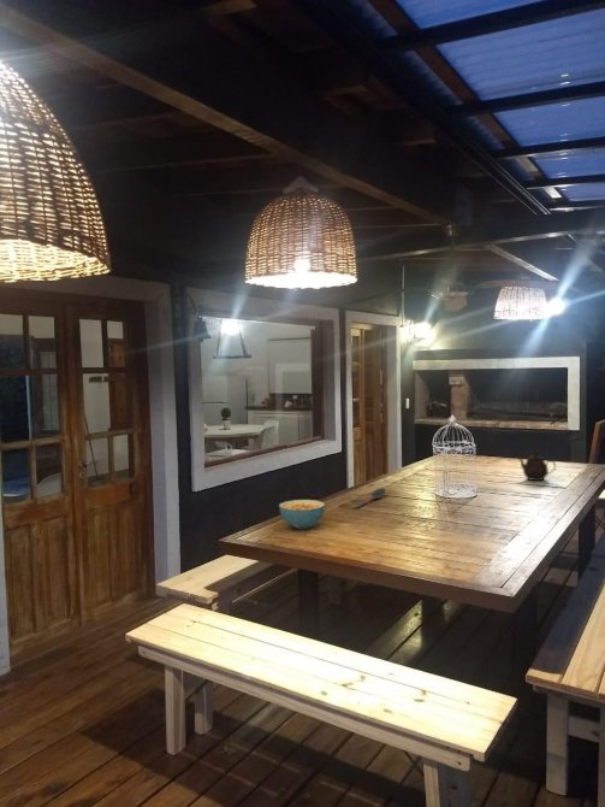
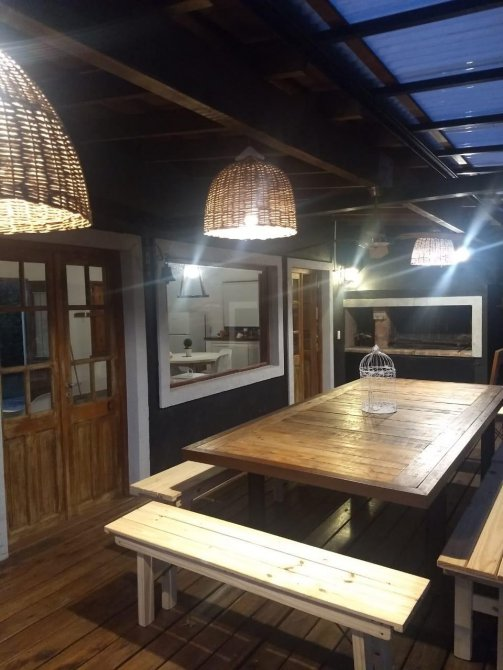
- stirrer [354,487,387,508]
- cereal bowl [278,499,326,530]
- teapot [518,452,557,482]
